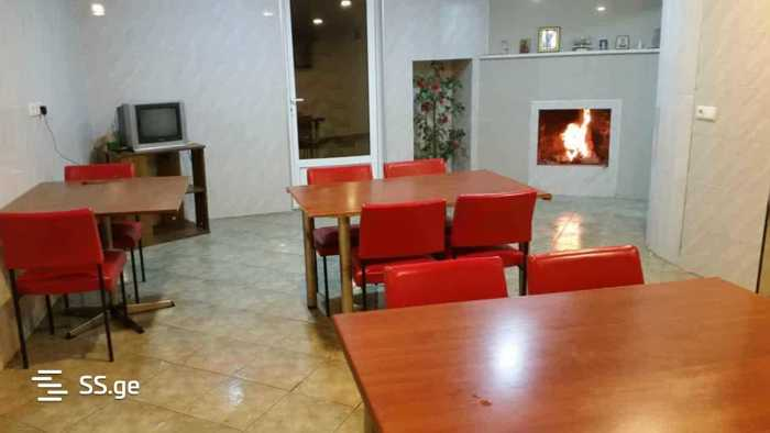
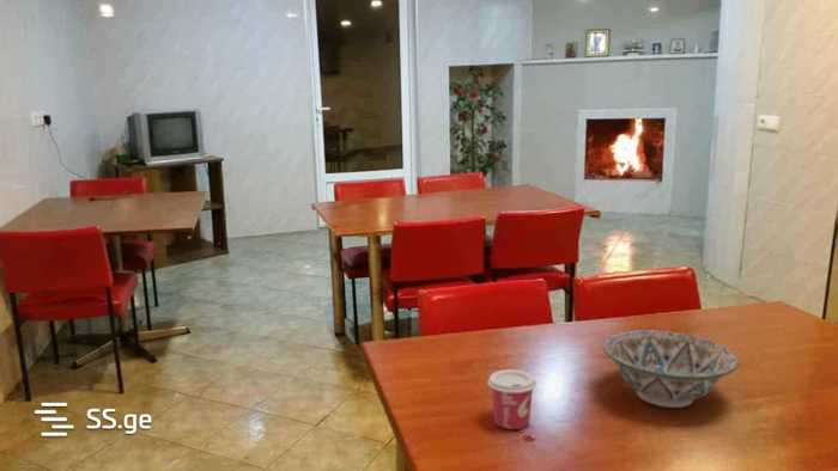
+ decorative bowl [602,329,739,409]
+ cup [486,368,538,430]
